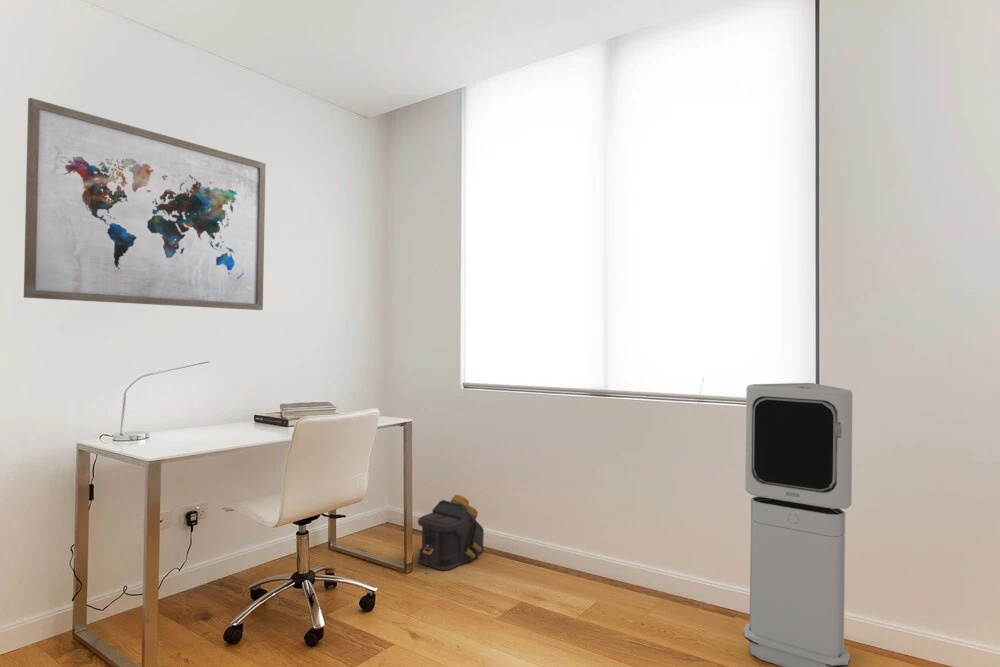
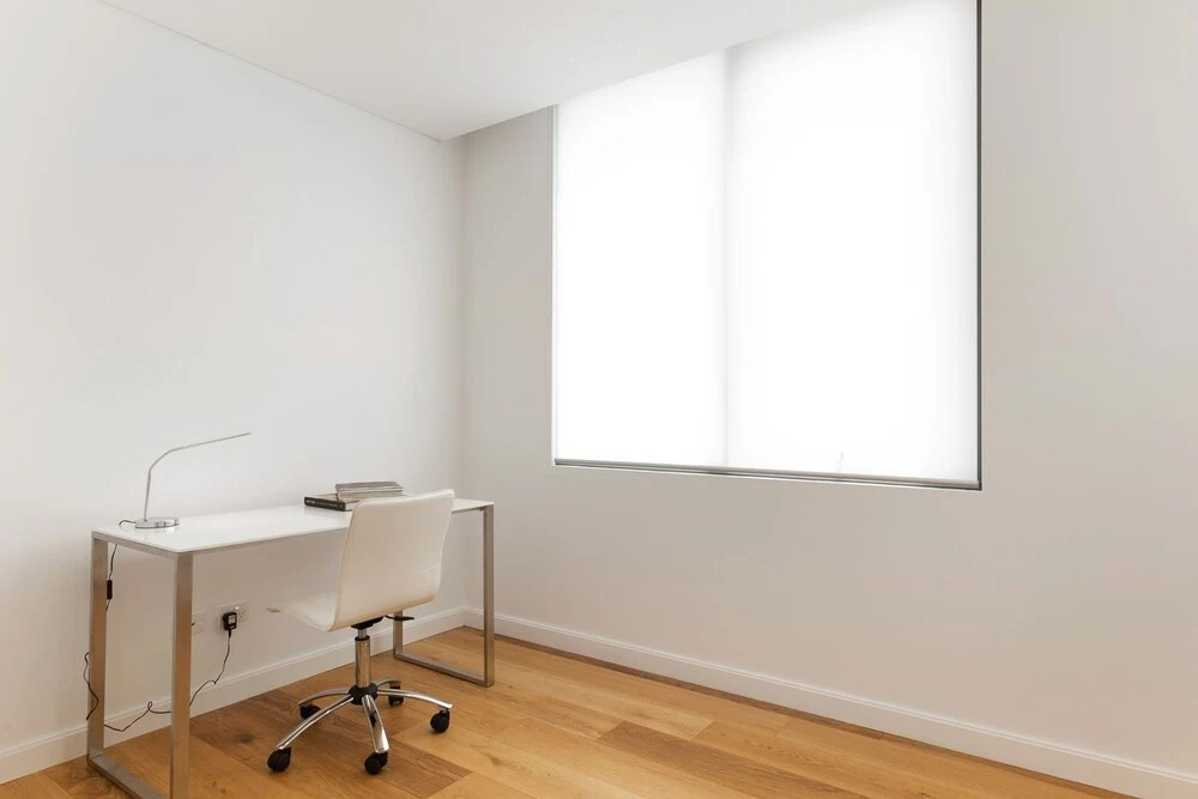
- wall art [23,97,267,311]
- air purifier [742,382,853,667]
- backpack [416,494,485,572]
